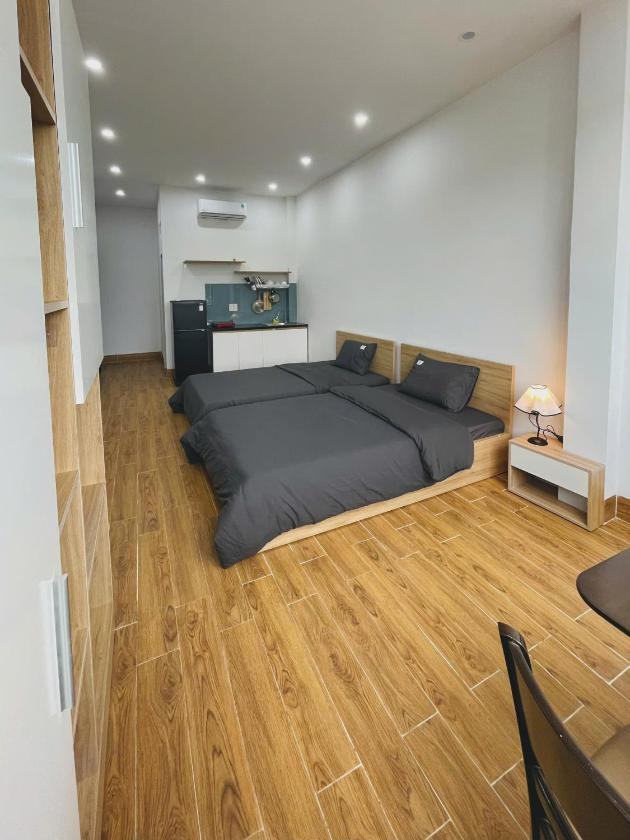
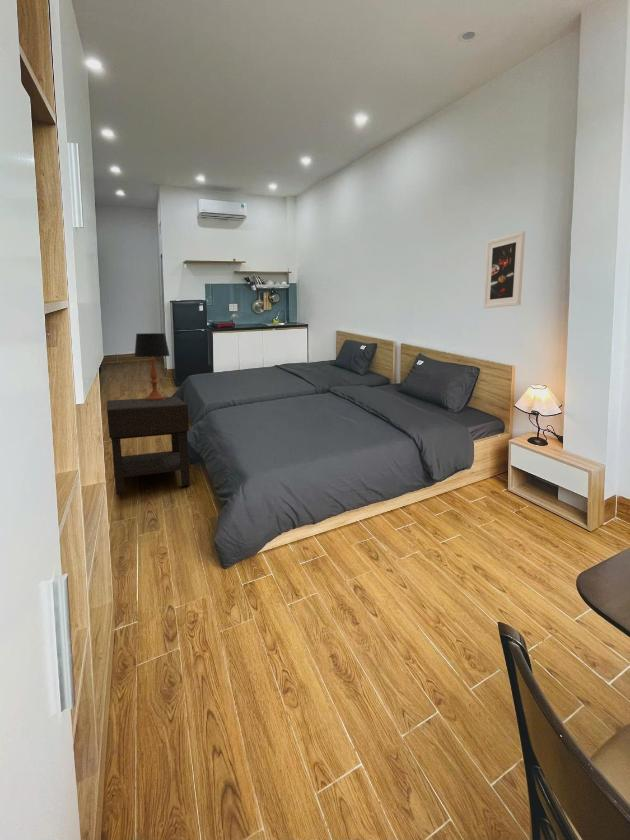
+ table lamp [133,332,171,400]
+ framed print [482,230,526,309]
+ nightstand [106,396,191,496]
